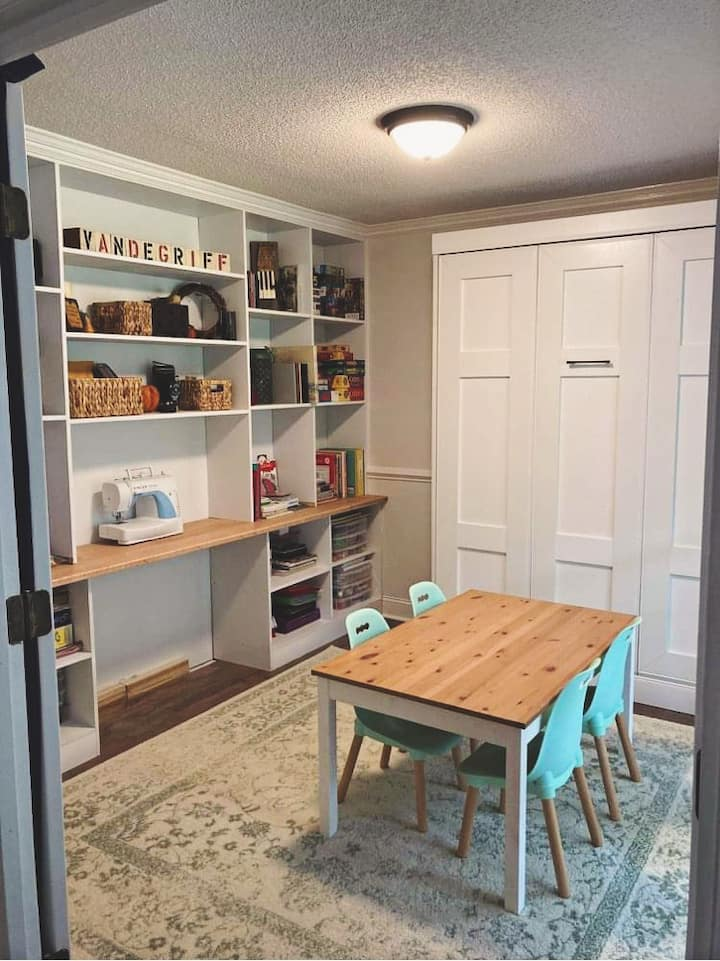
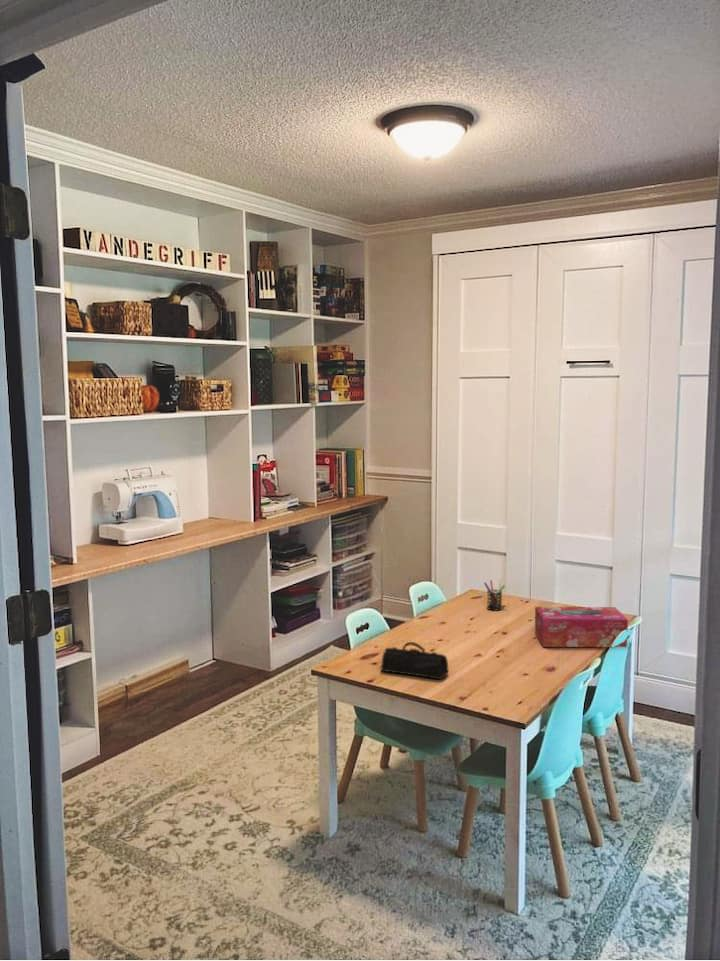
+ pen holder [483,579,506,611]
+ pencil case [380,641,449,680]
+ tissue box [534,606,629,648]
